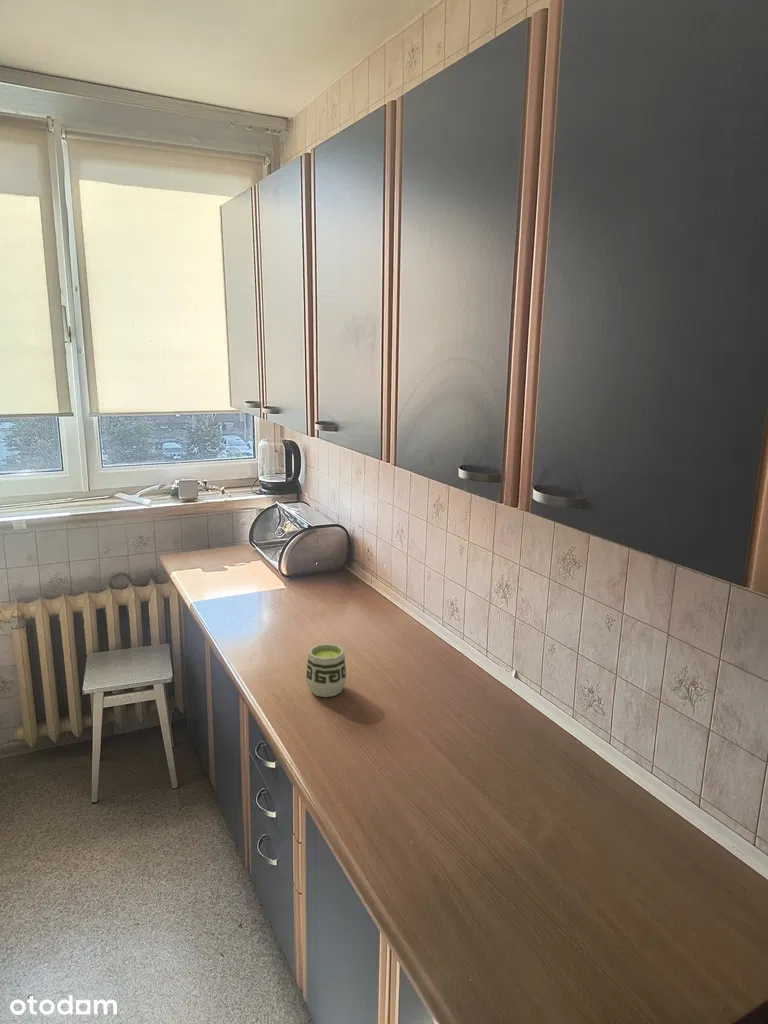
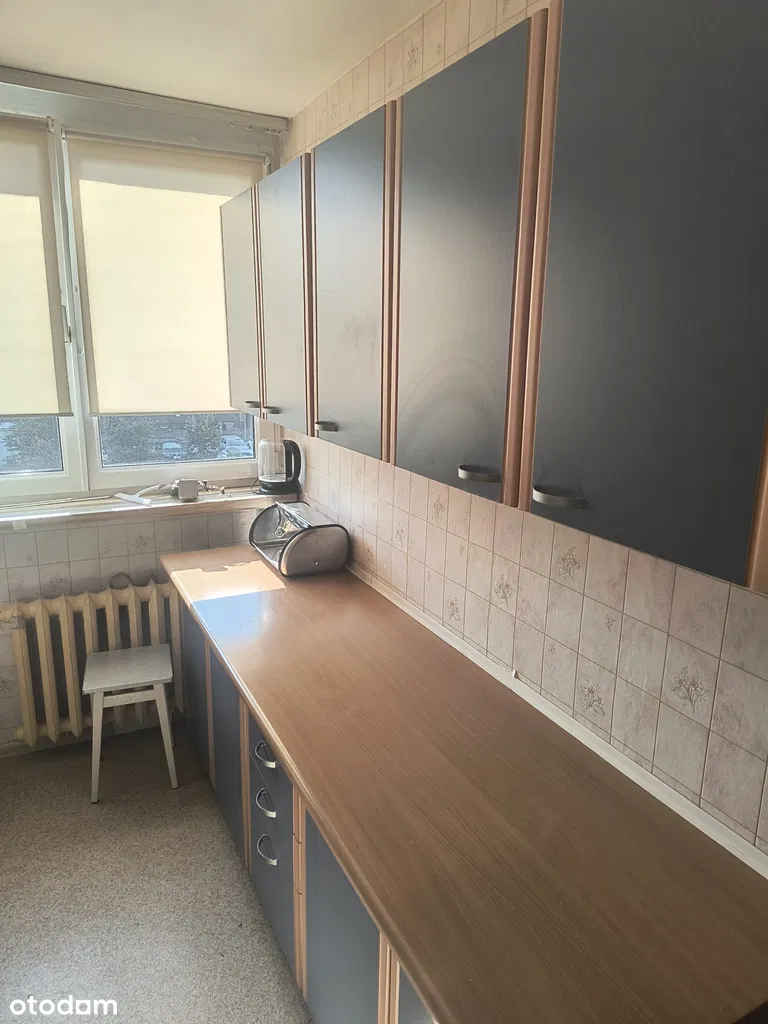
- cup [305,643,347,698]
